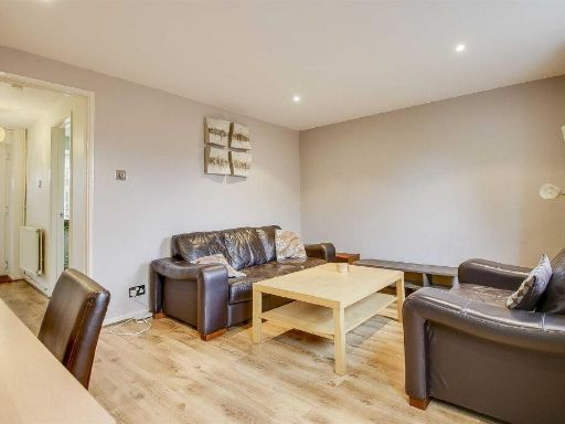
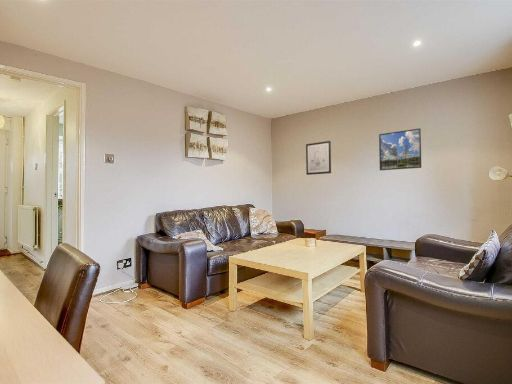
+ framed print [378,127,422,171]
+ wall art [305,140,332,176]
